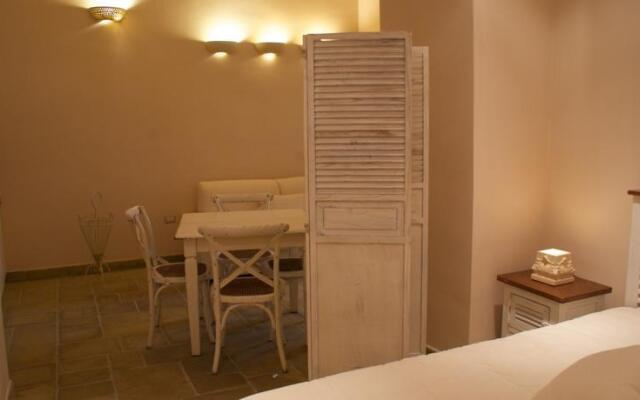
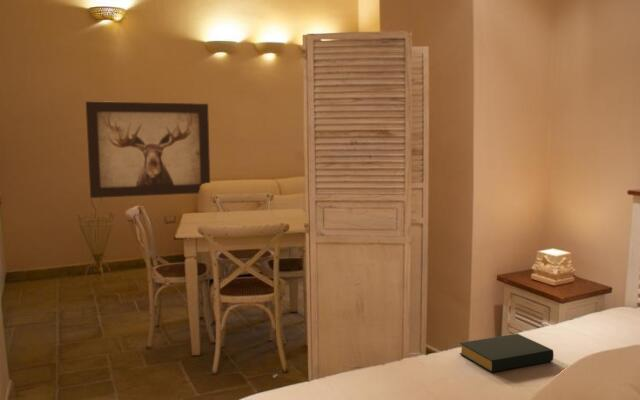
+ wall art [85,100,211,199]
+ hardback book [458,333,555,373]
